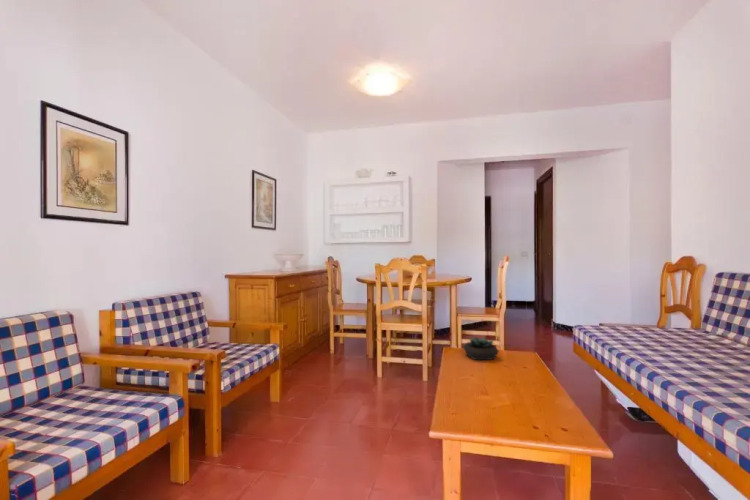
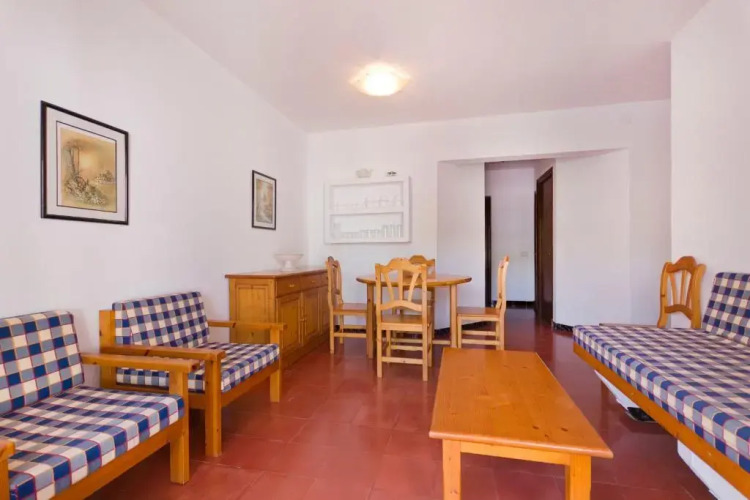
- succulent plant [462,336,500,361]
